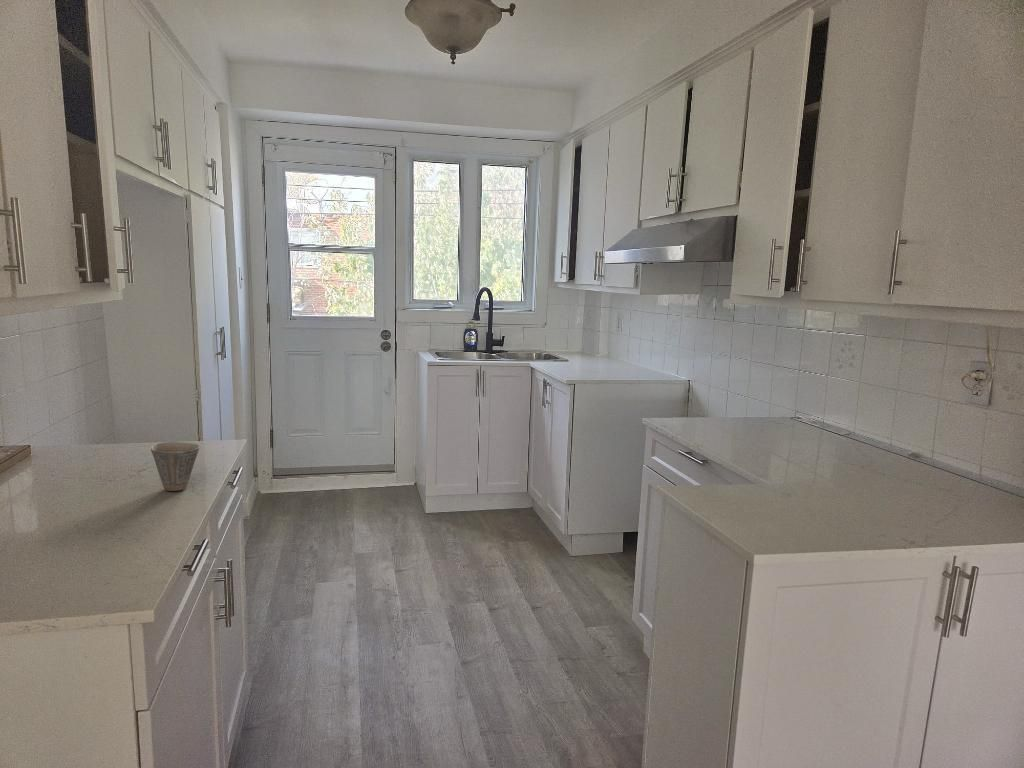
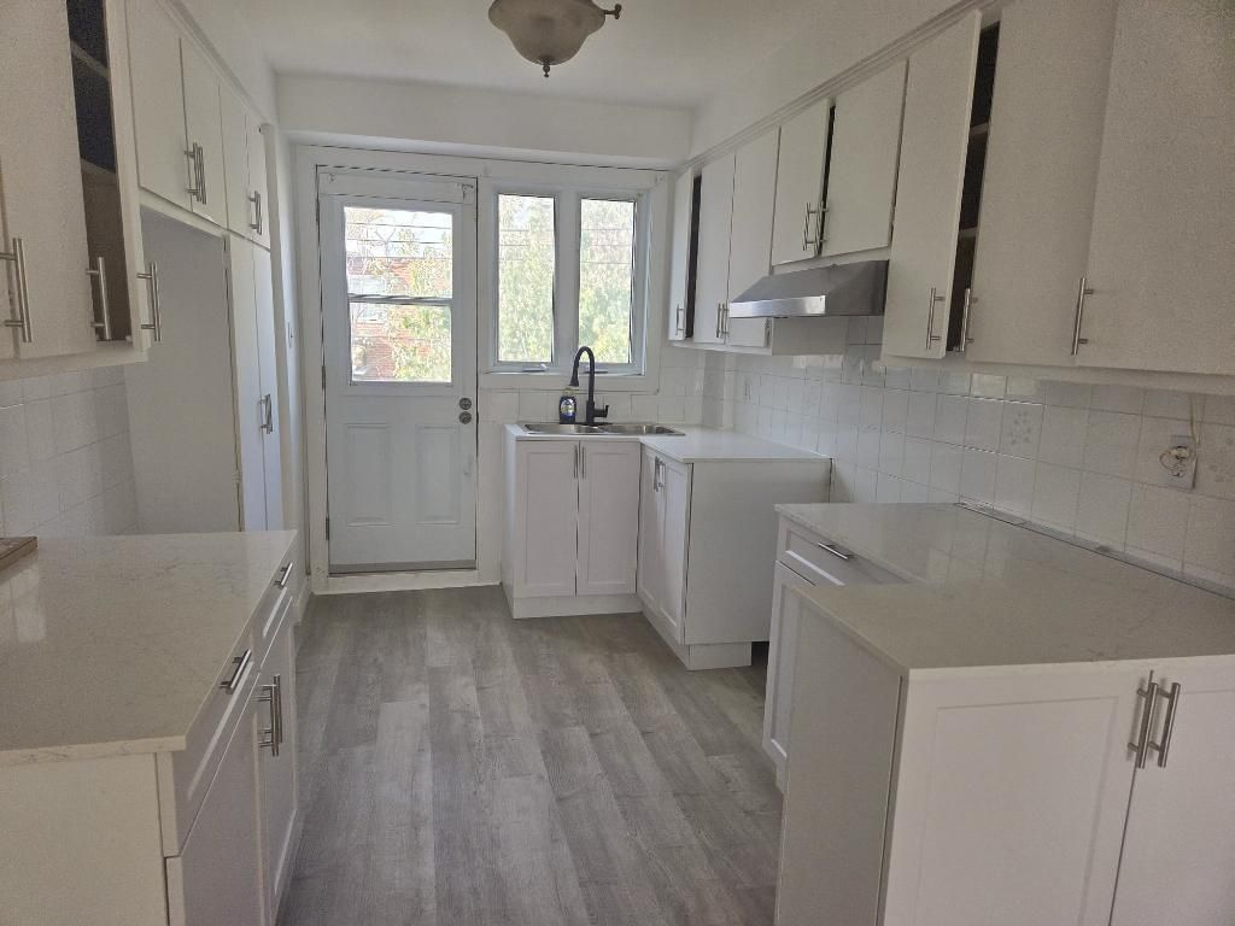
- cup [150,441,200,492]
